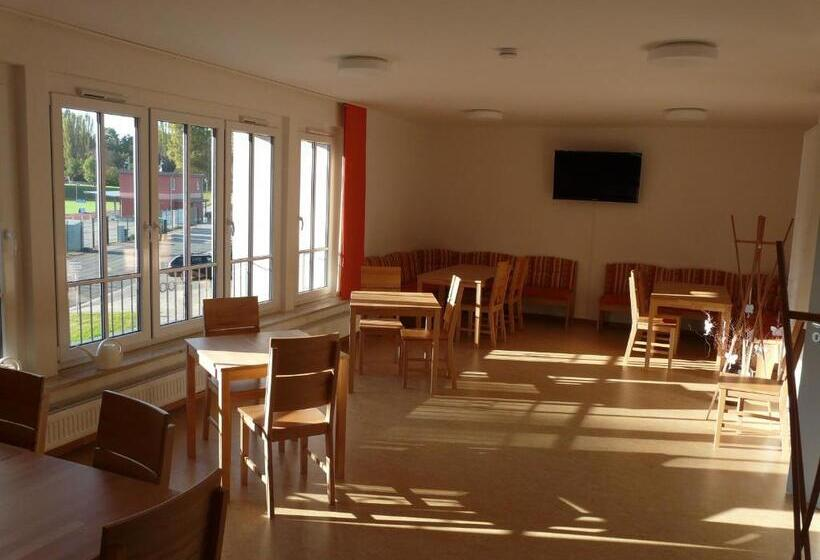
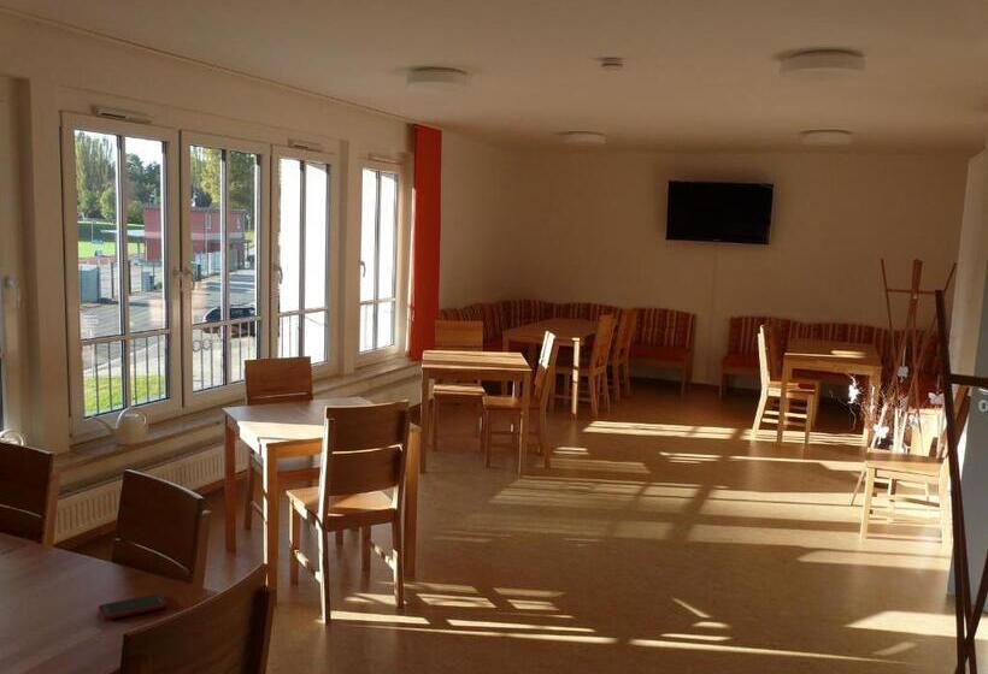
+ cell phone [98,592,169,621]
